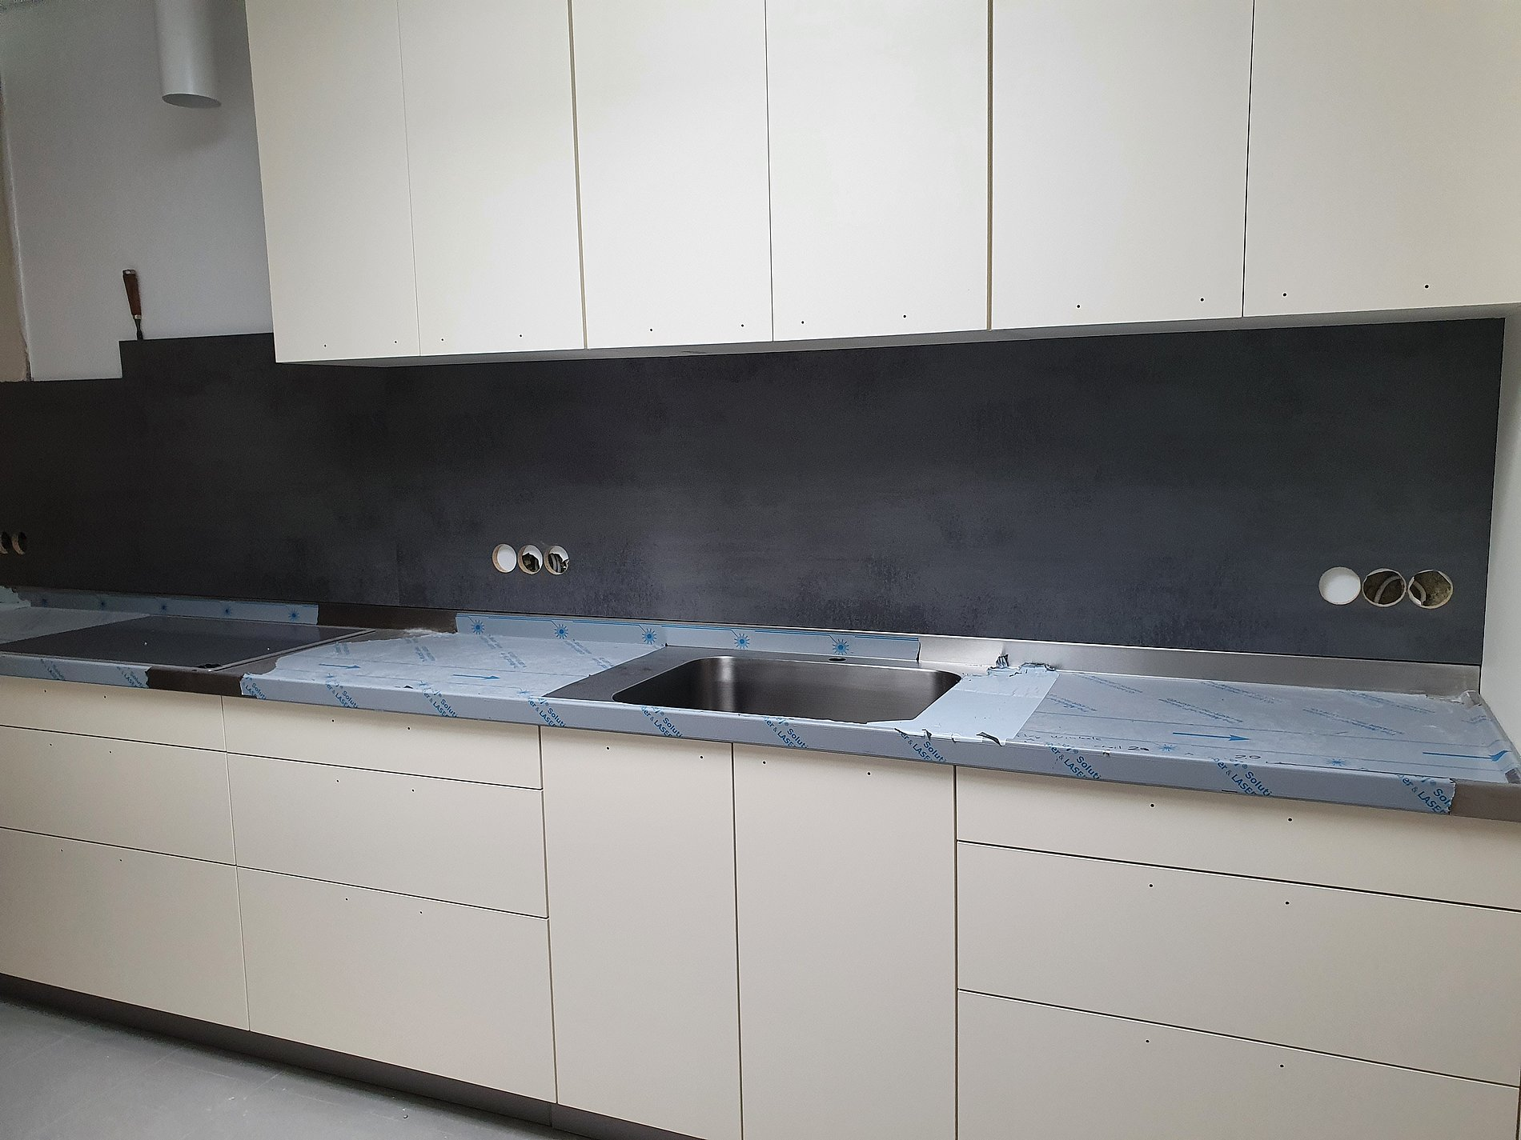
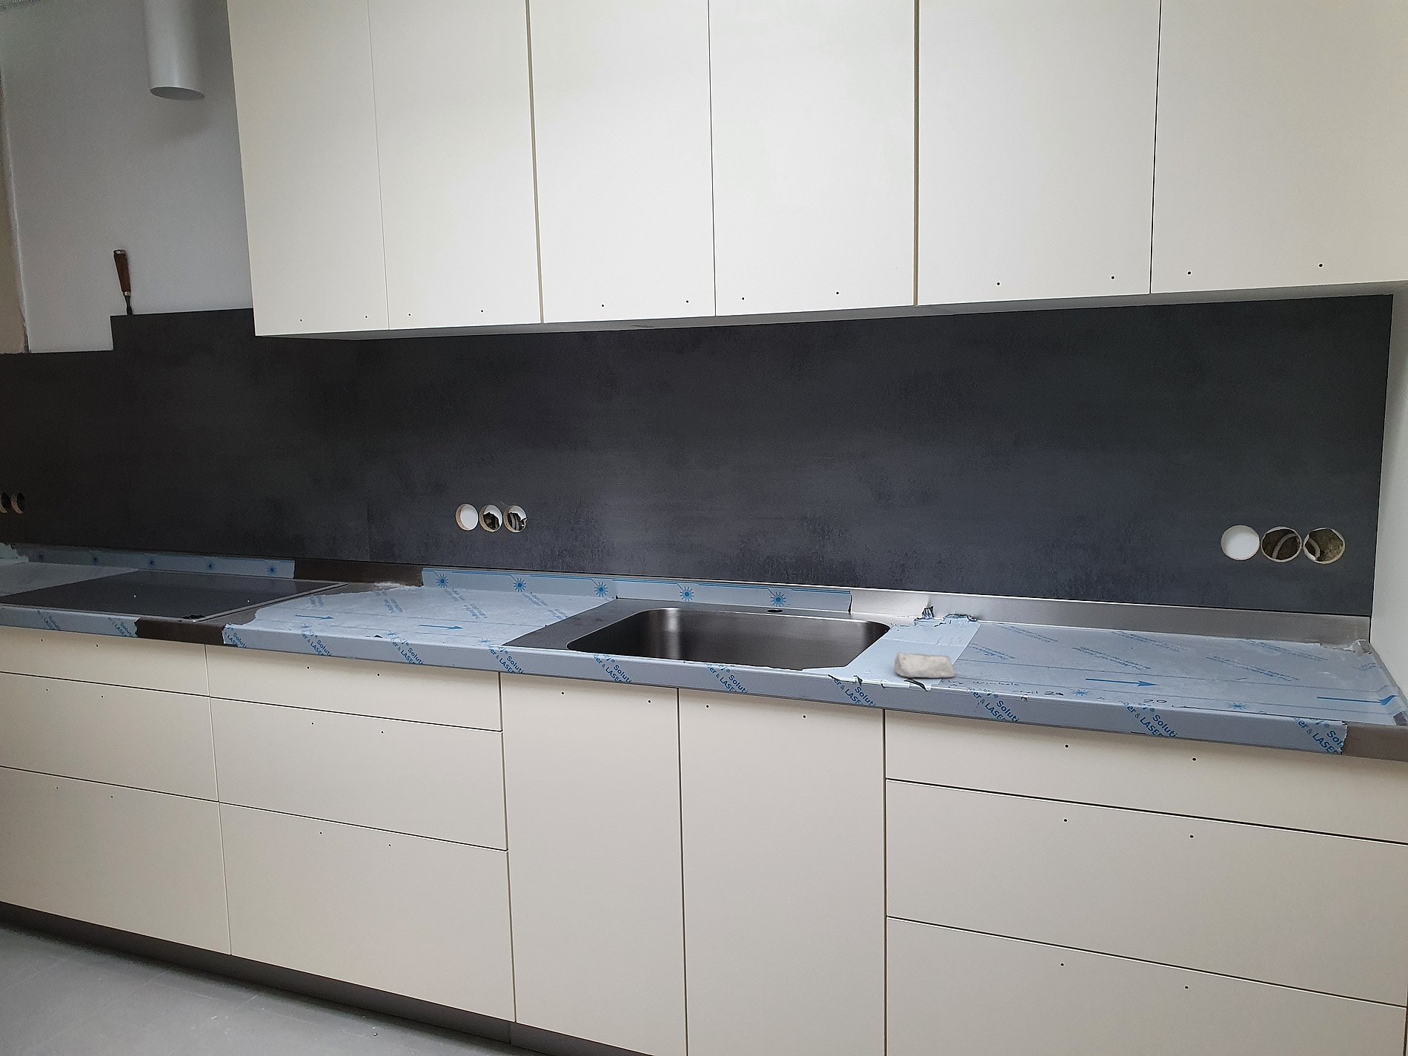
+ soap bar [894,651,956,679]
